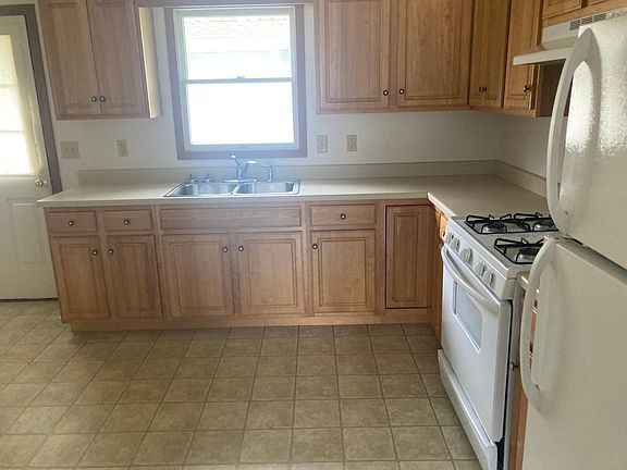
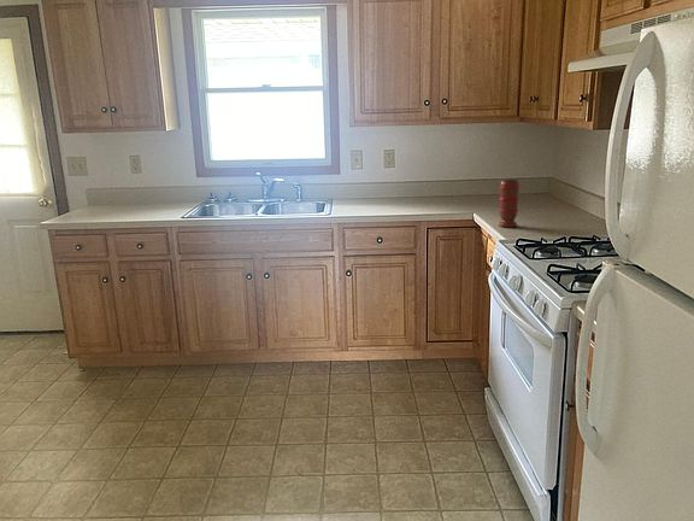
+ spice grinder [498,177,520,228]
